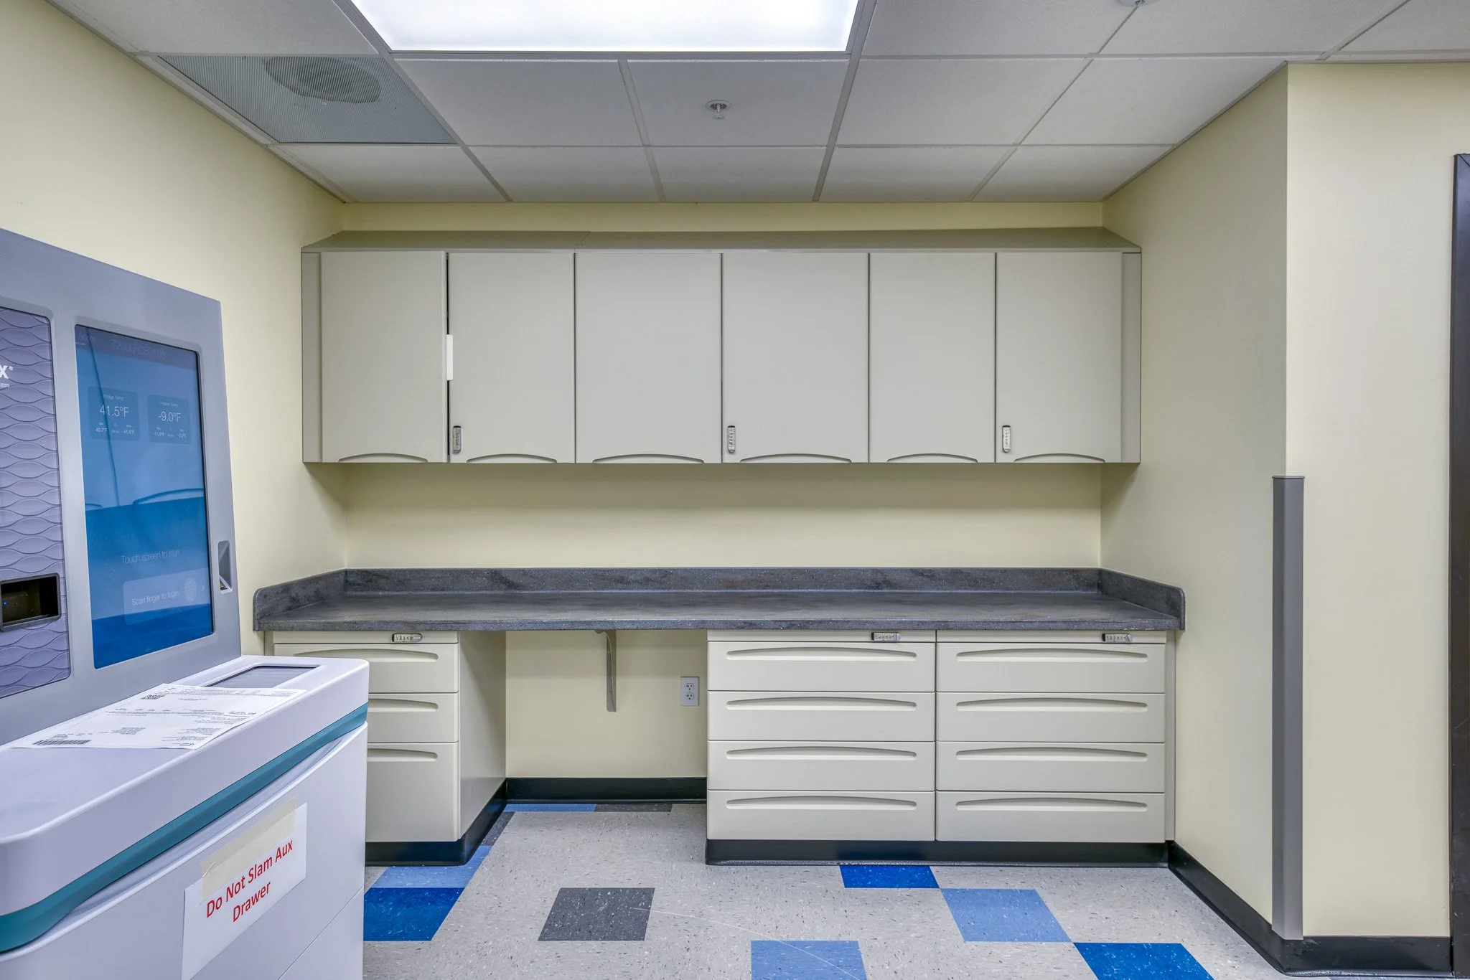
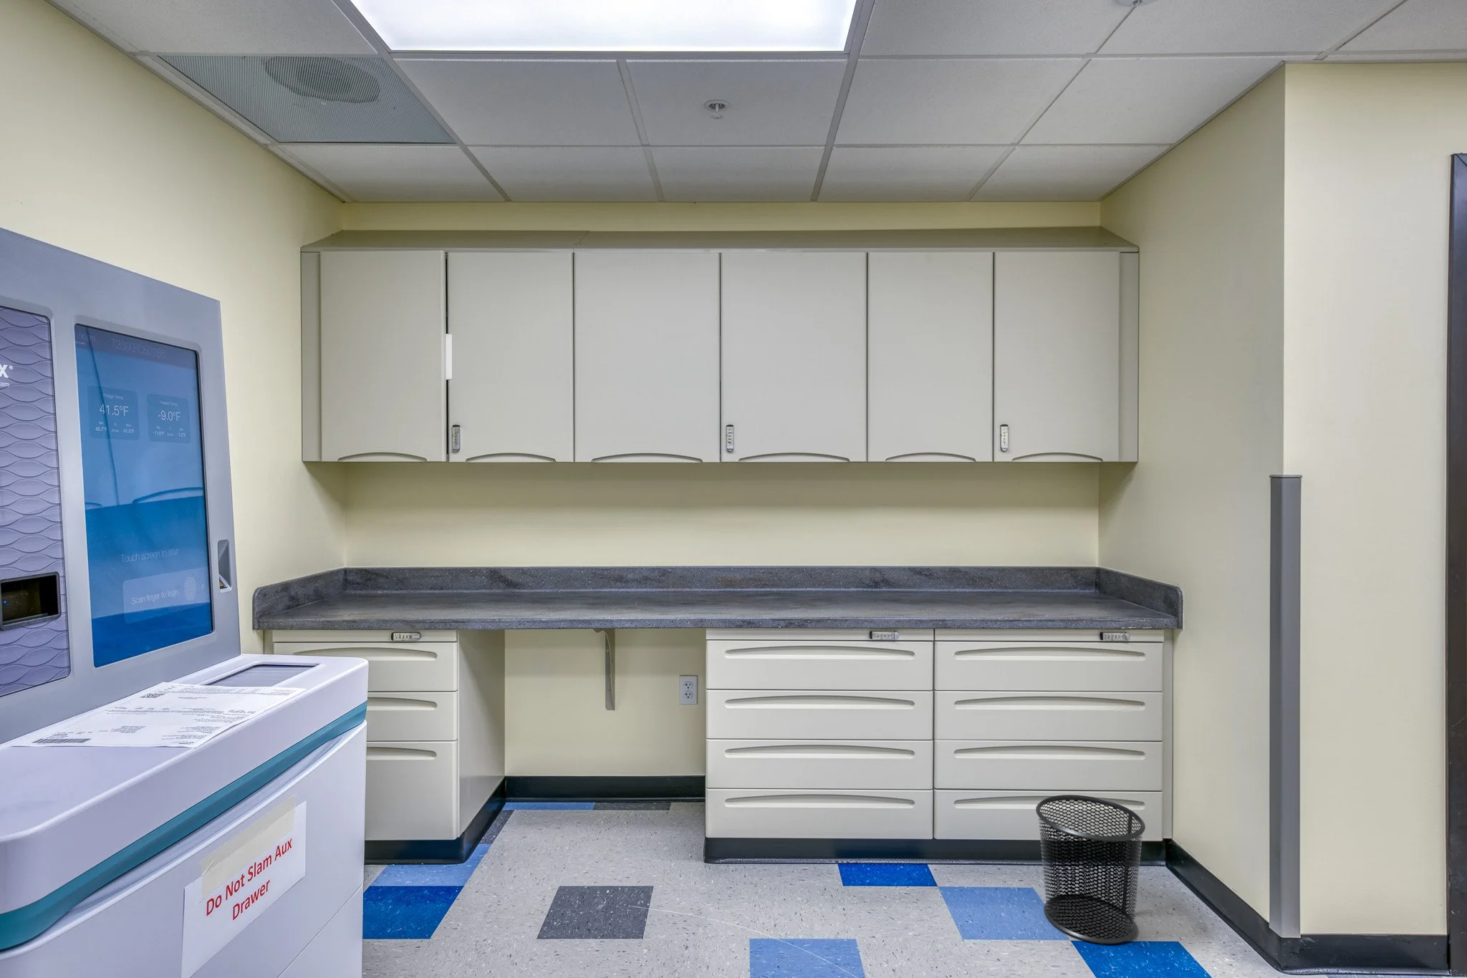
+ waste bin [1035,794,1146,944]
